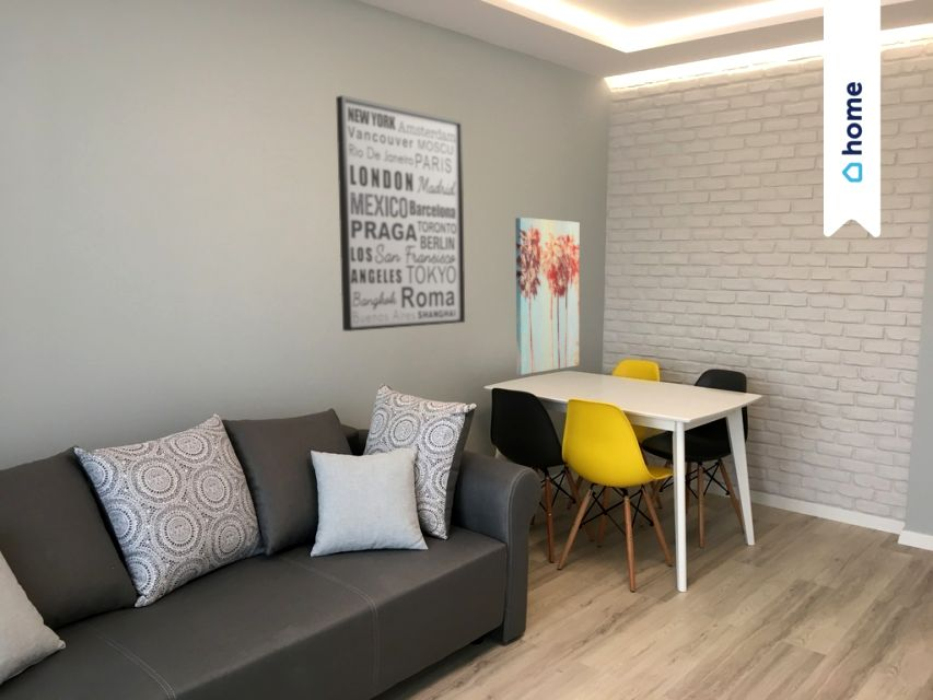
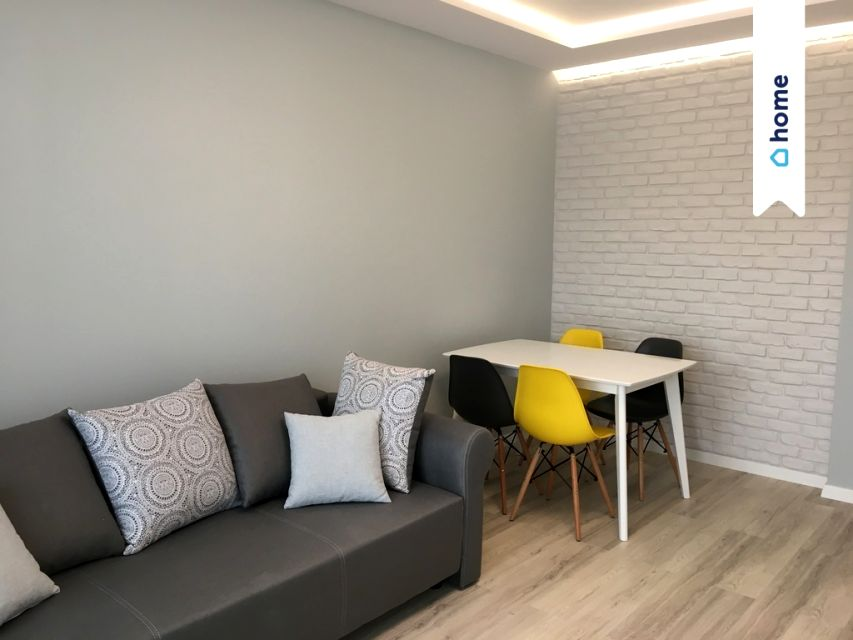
- wall art [335,94,466,332]
- wall art [514,217,580,376]
